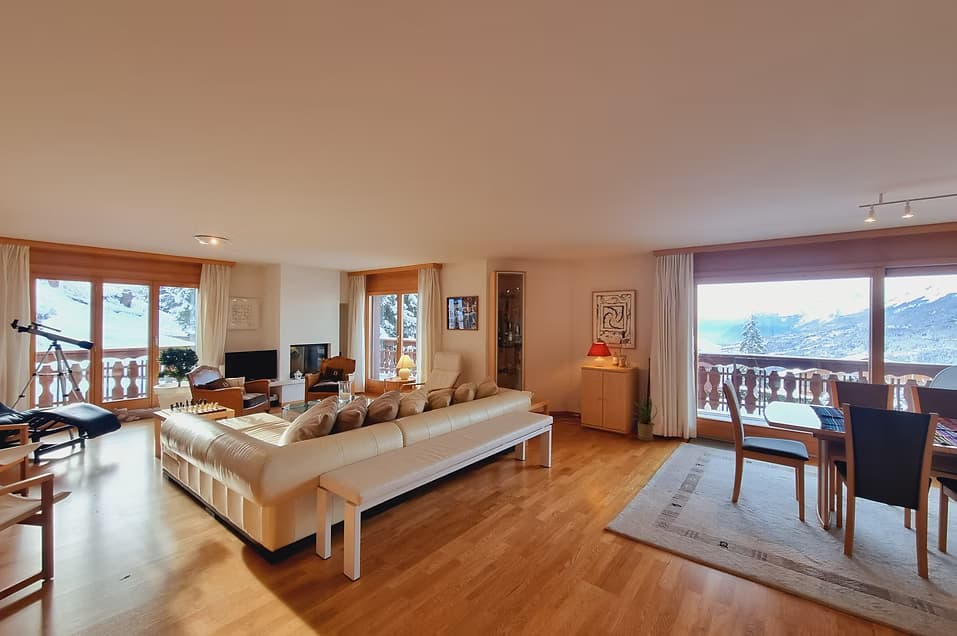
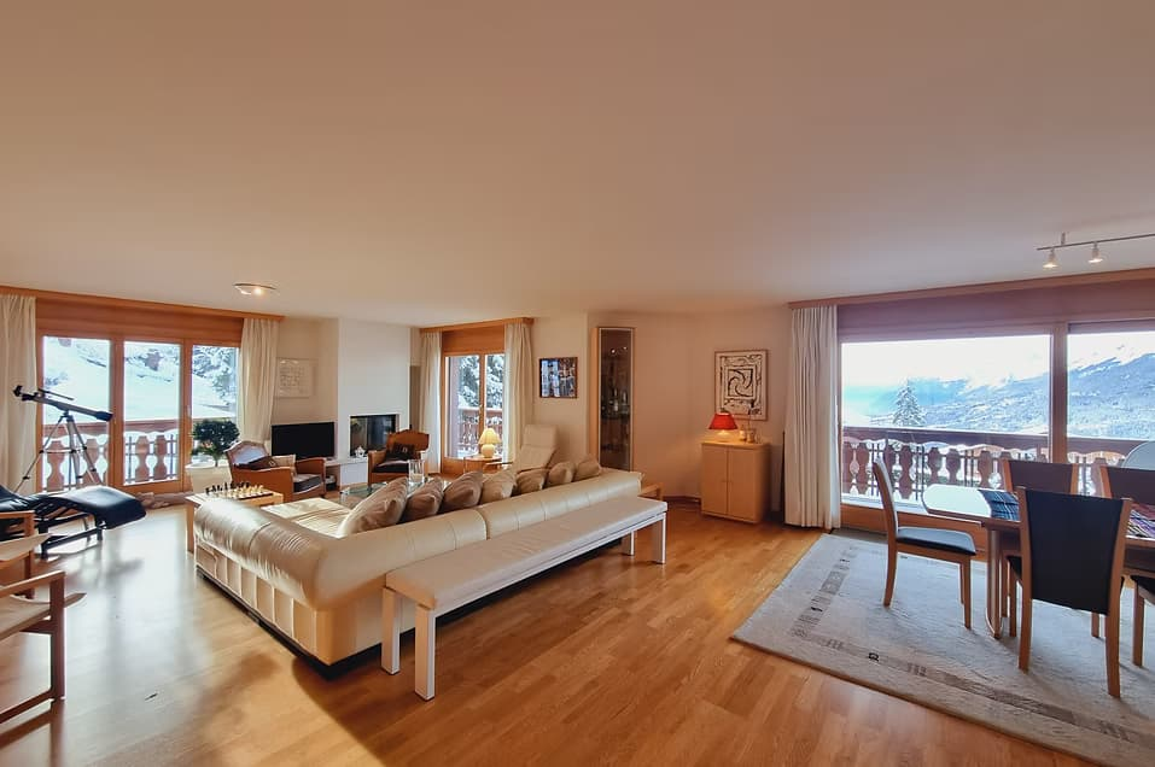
- house plant [628,395,658,442]
